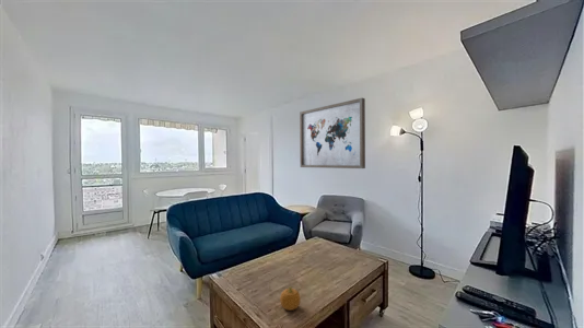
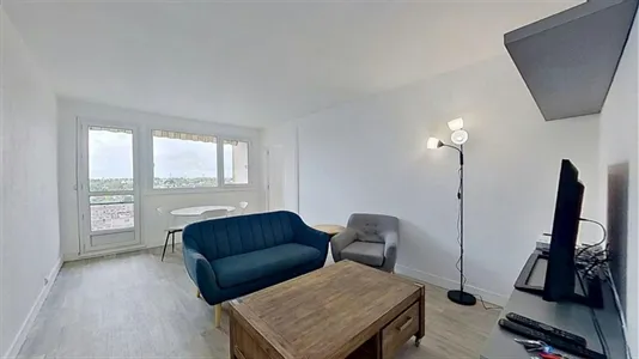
- fruit [279,286,302,312]
- wall art [299,97,366,169]
